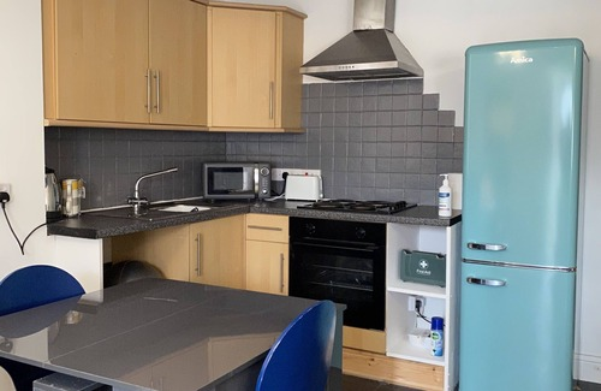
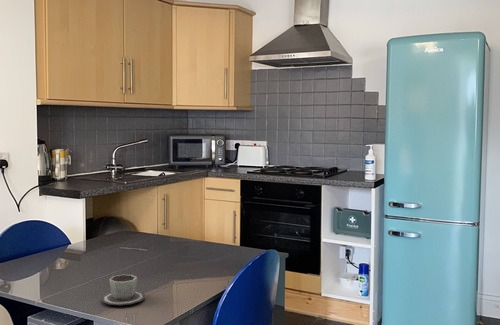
+ cup [100,274,146,306]
